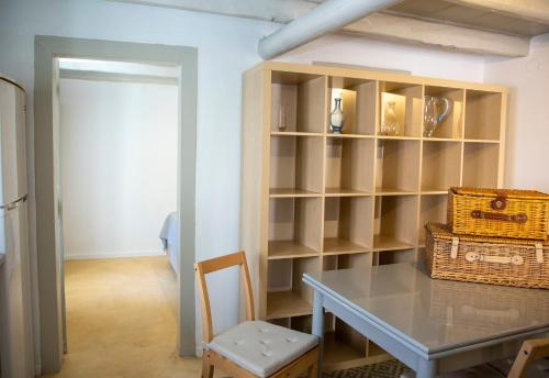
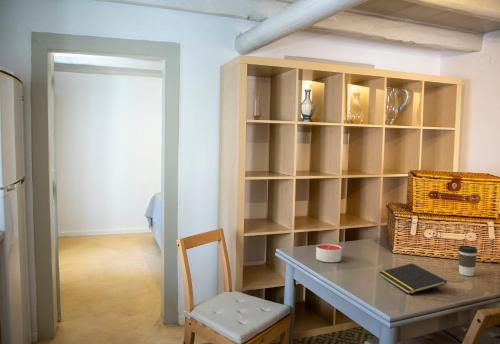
+ notepad [378,263,448,295]
+ coffee cup [457,244,478,277]
+ candle [315,243,342,263]
